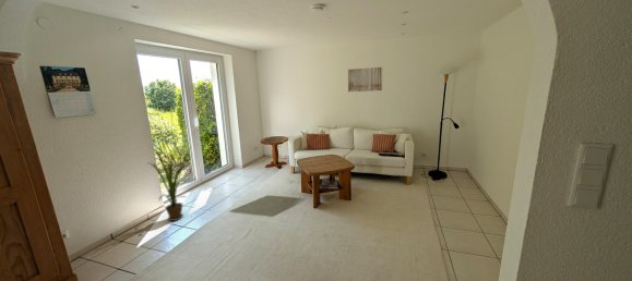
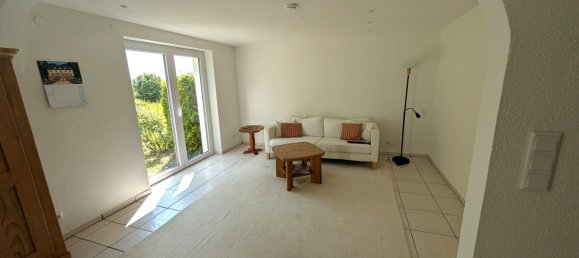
- wall art [347,66,383,93]
- house plant [148,146,192,222]
